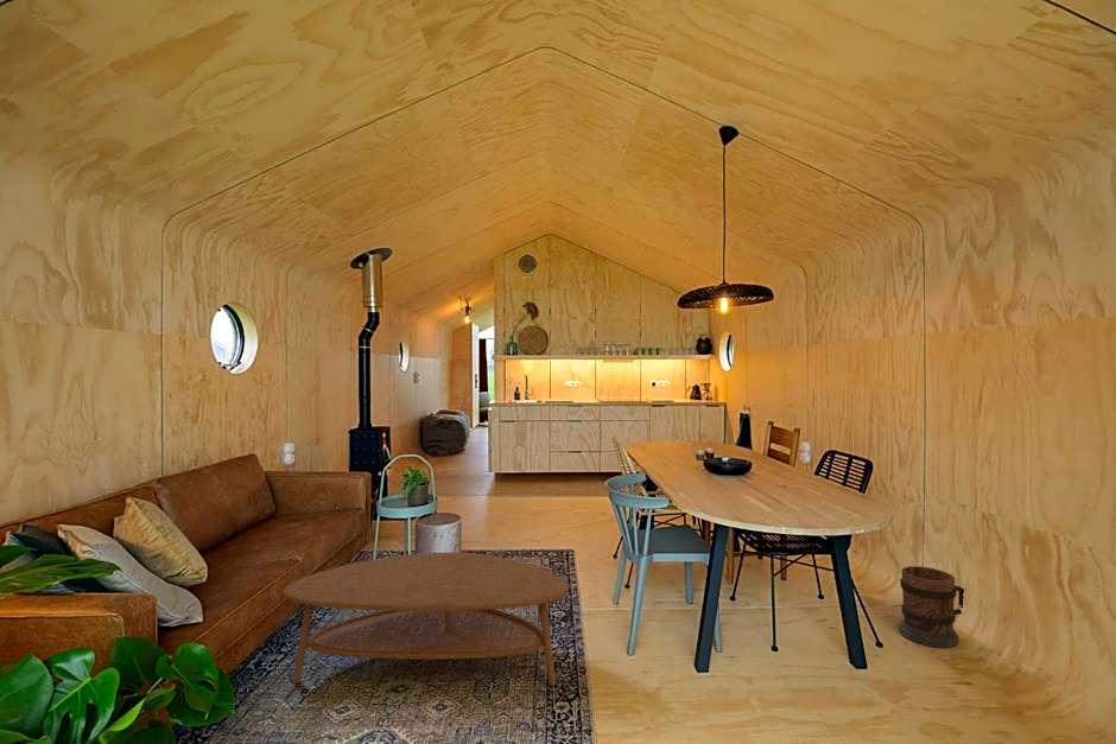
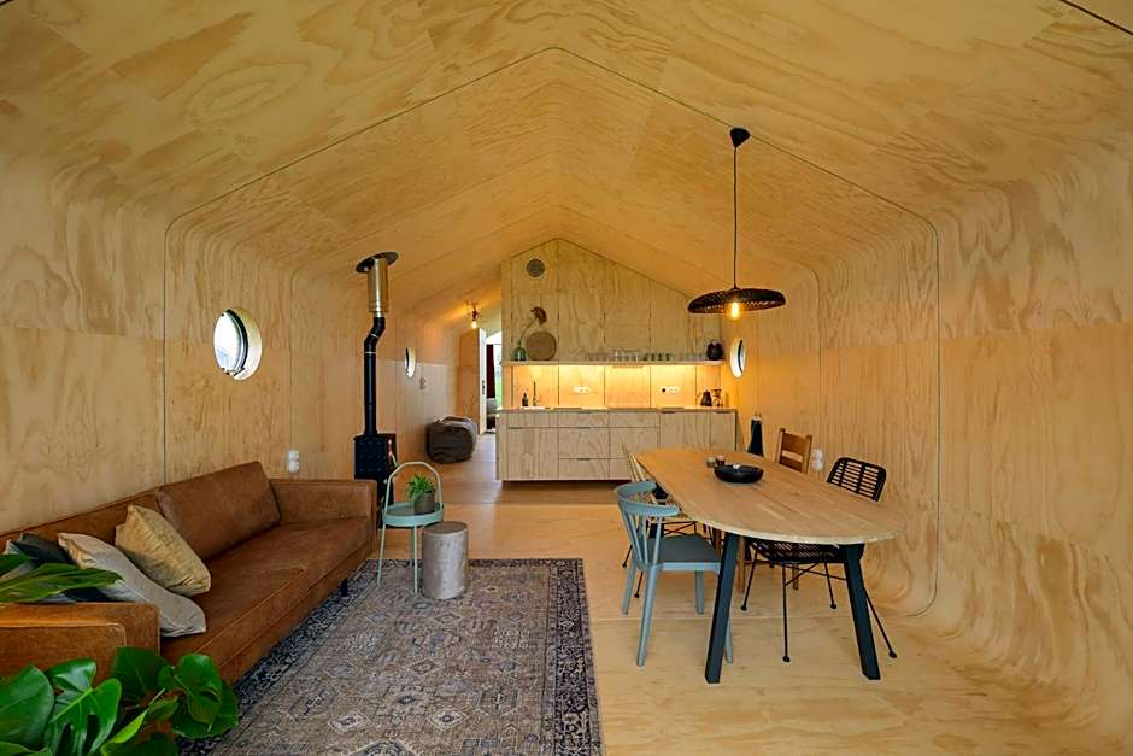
- coffee table [281,551,570,687]
- wooden barrel [898,565,965,649]
